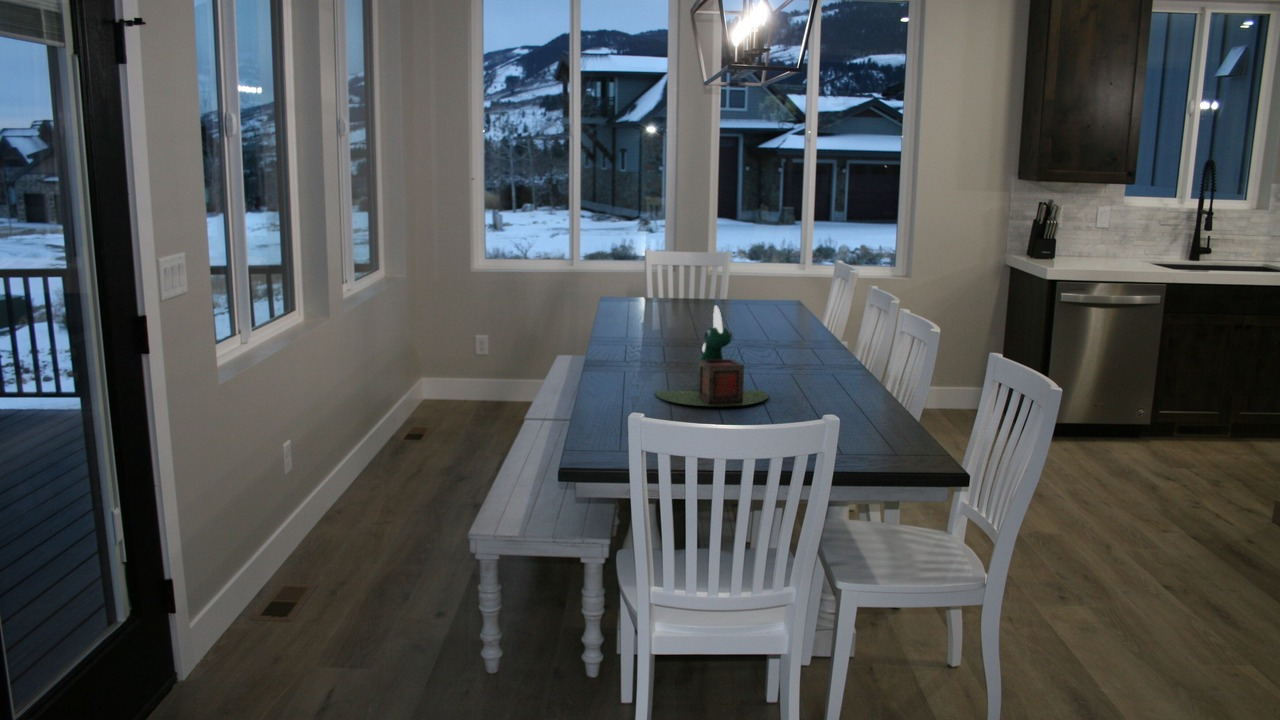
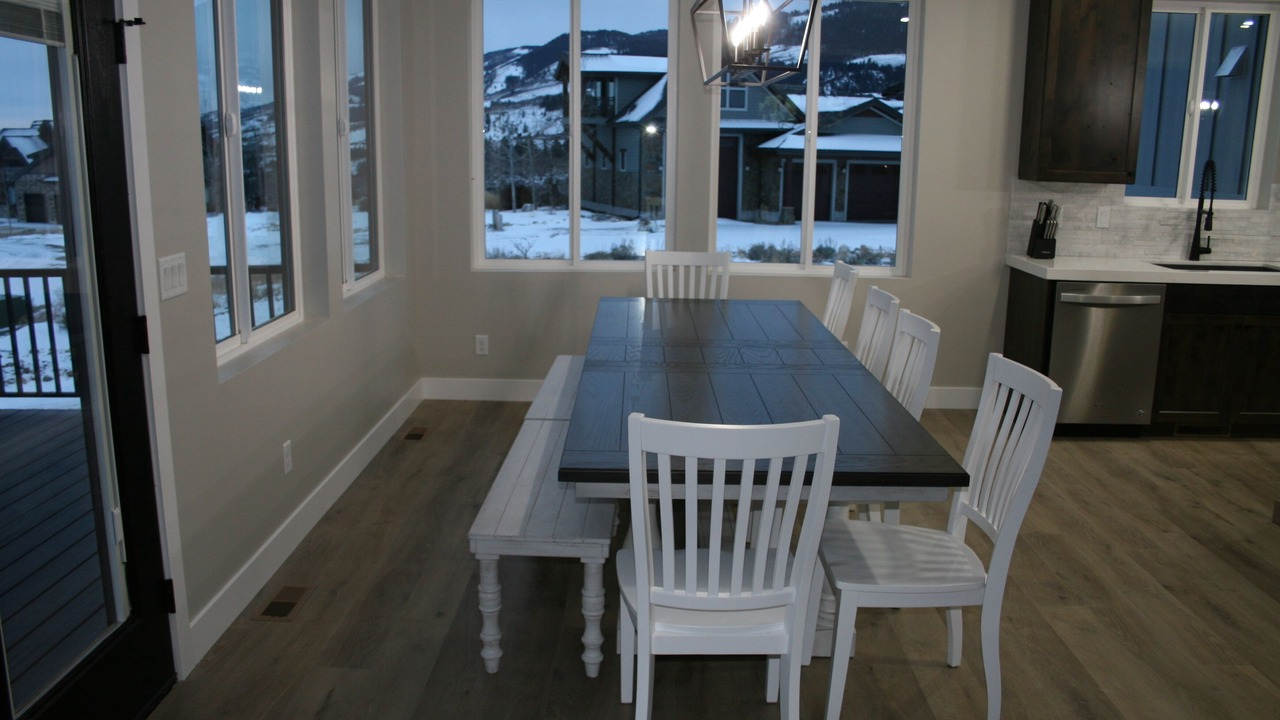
- plant pot [654,304,769,407]
